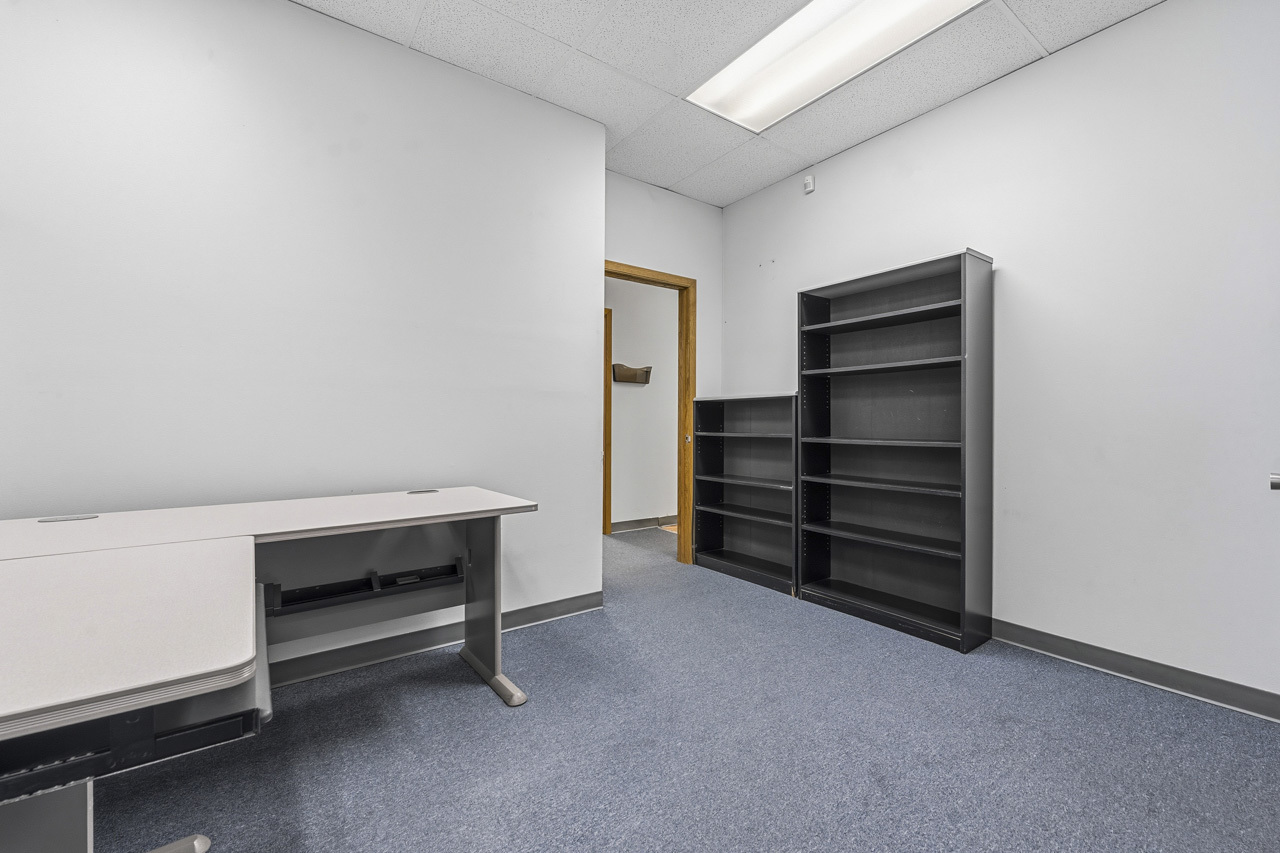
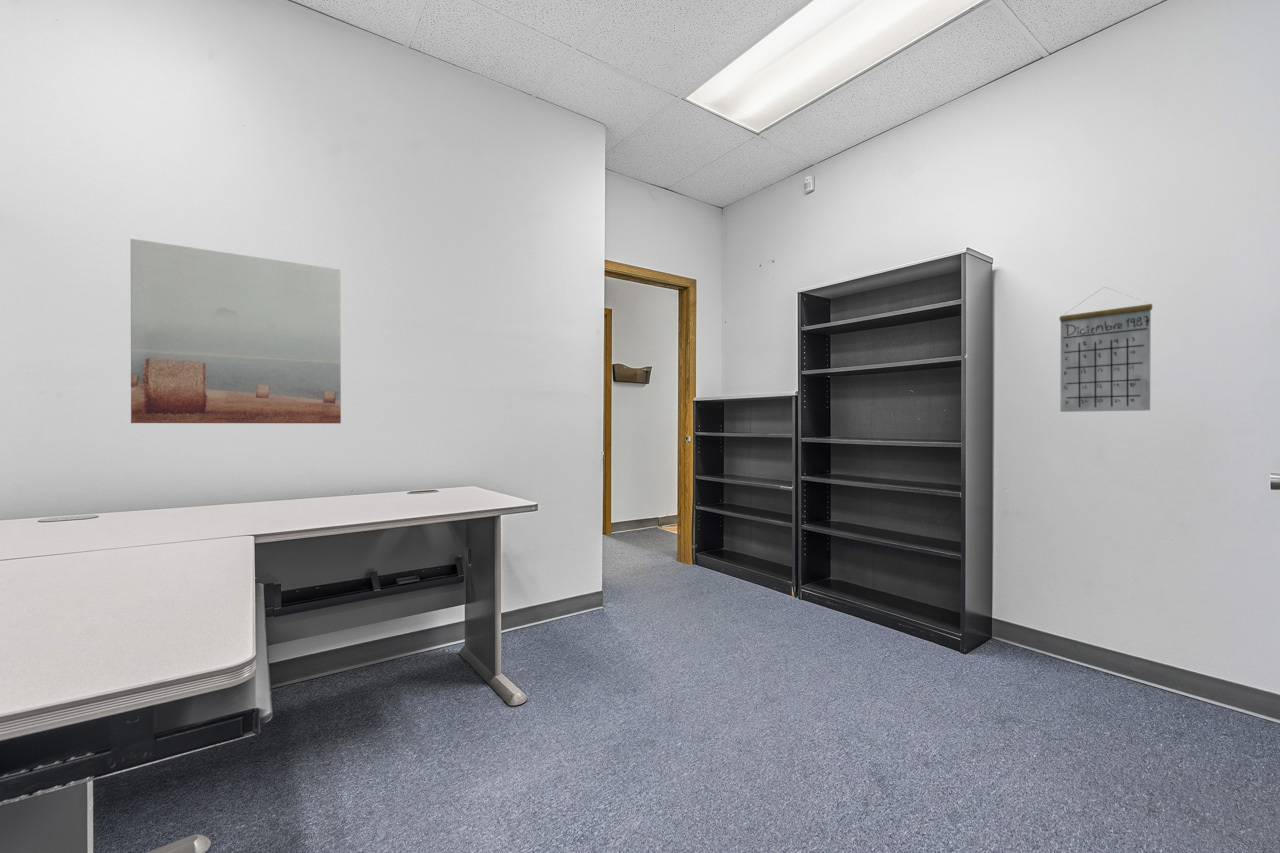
+ calendar [1059,286,1153,413]
+ wall art [129,238,342,424]
